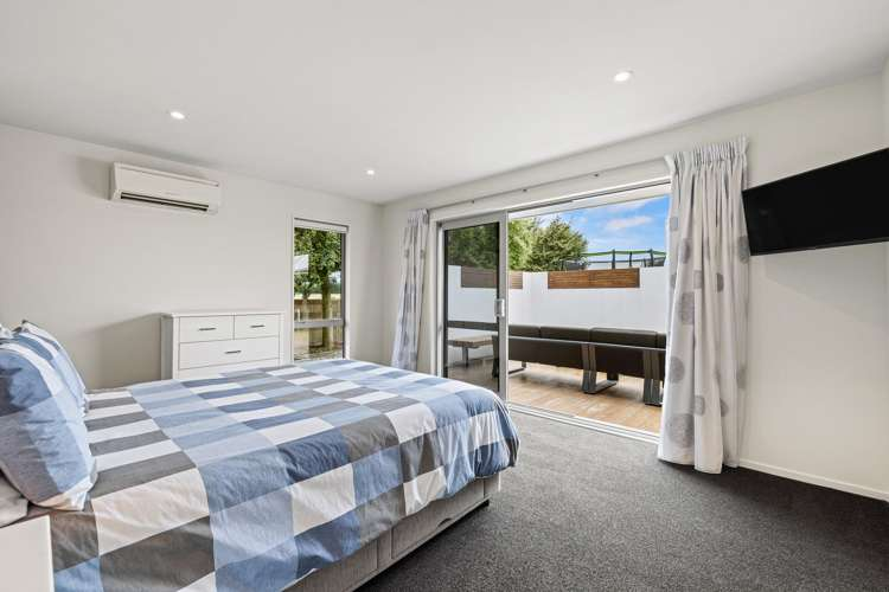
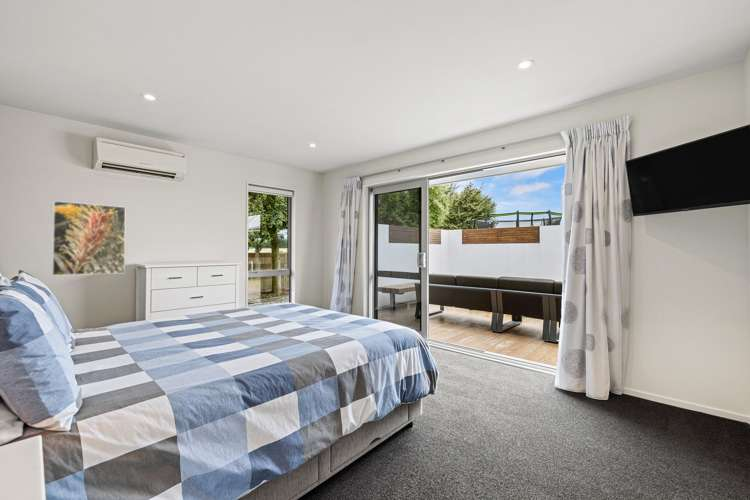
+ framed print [51,200,126,276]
